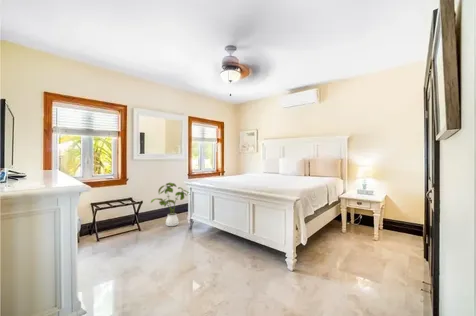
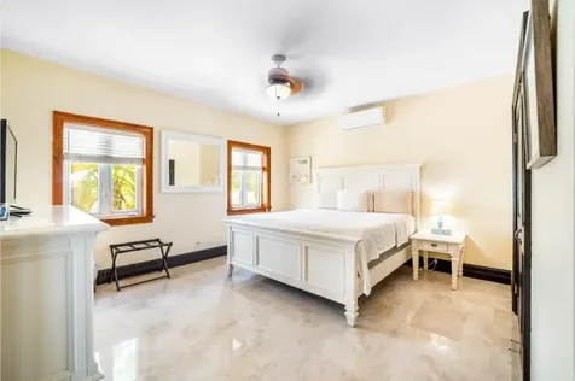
- house plant [150,182,190,227]
